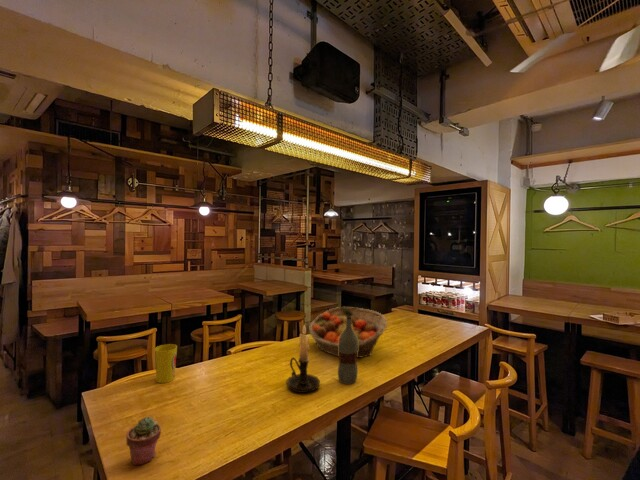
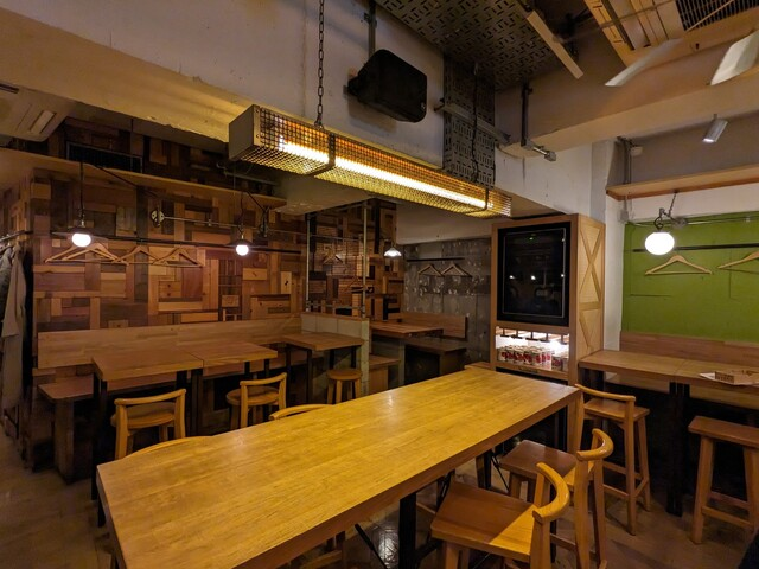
- cup [154,343,178,384]
- bottle [337,316,359,385]
- potted succulent [126,416,162,466]
- candle holder [286,324,321,394]
- fruit basket [308,306,388,359]
